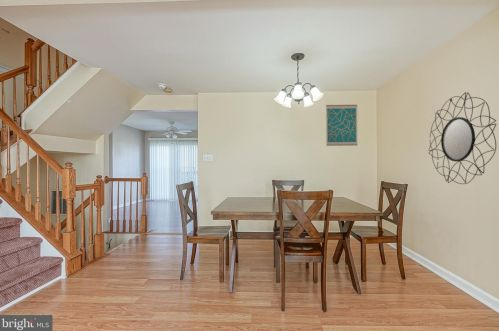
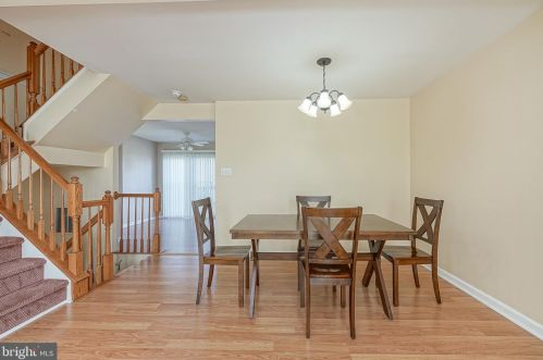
- home mirror [428,91,497,185]
- wall art [325,104,358,147]
